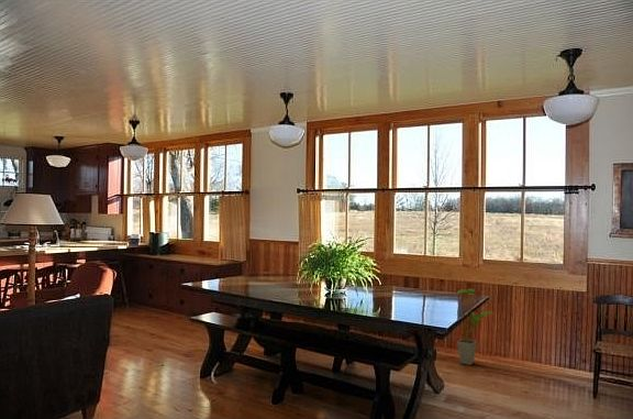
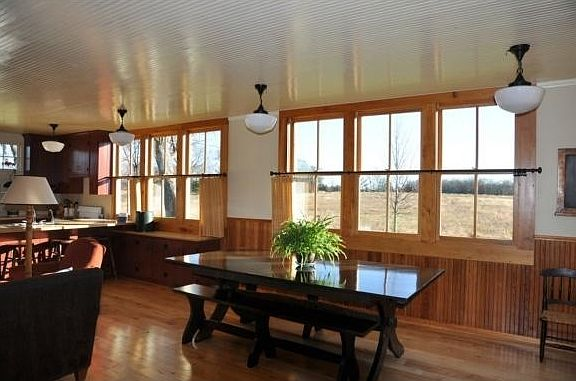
- house plant [456,288,497,366]
